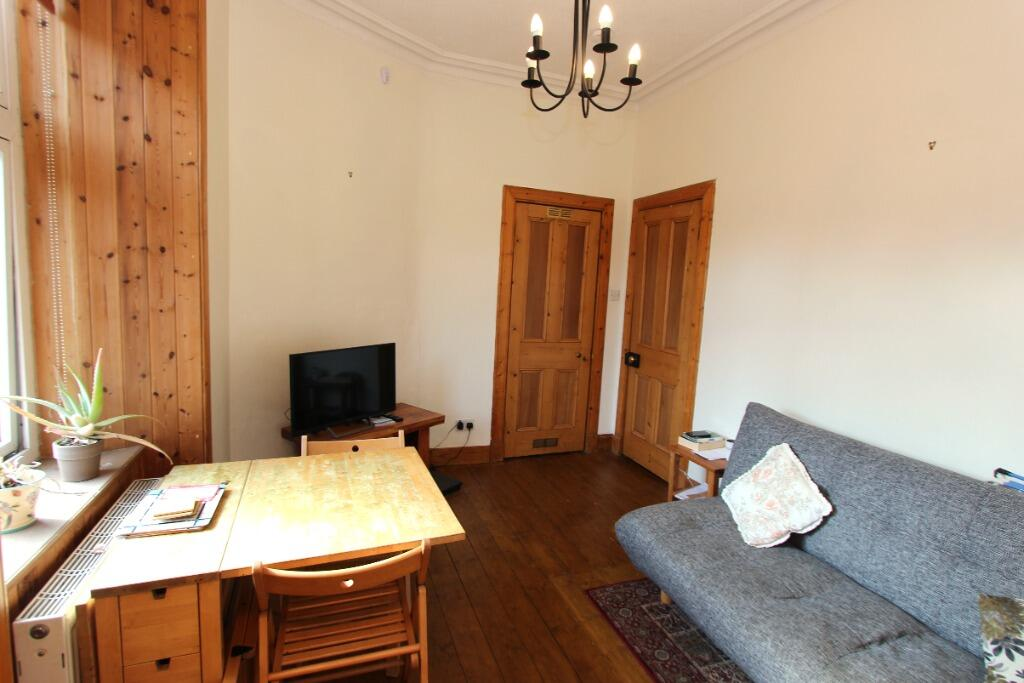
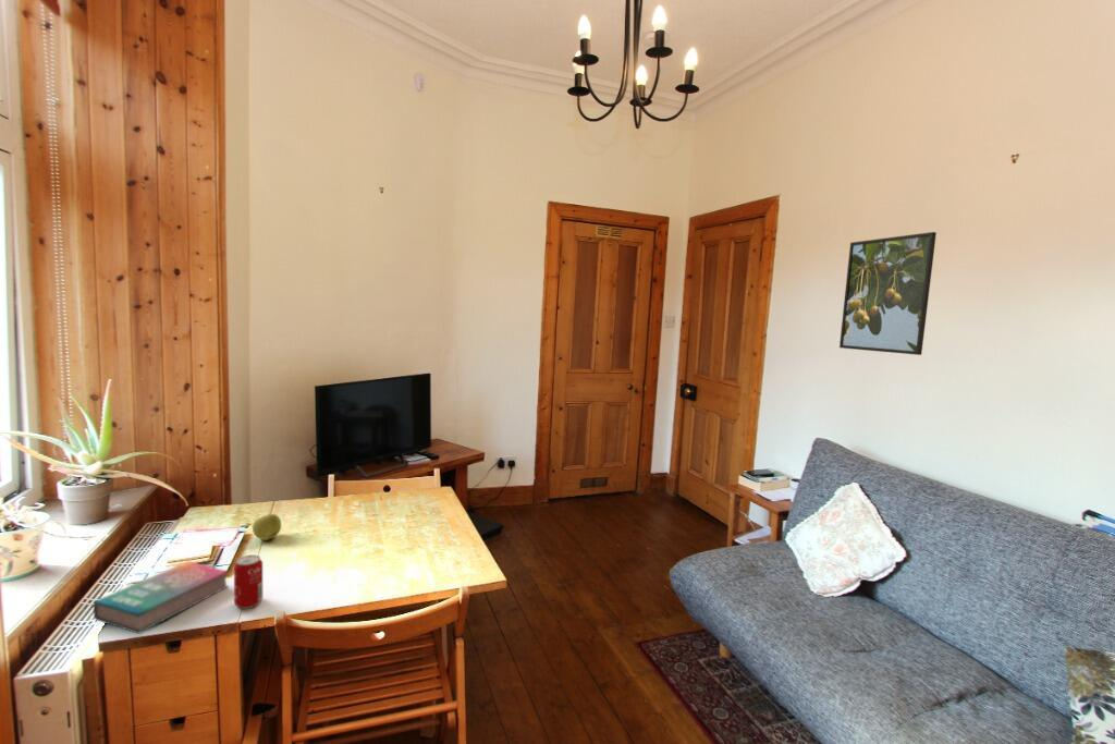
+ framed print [838,231,938,356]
+ apple [252,513,282,541]
+ beverage can [233,554,264,610]
+ book [93,560,229,635]
